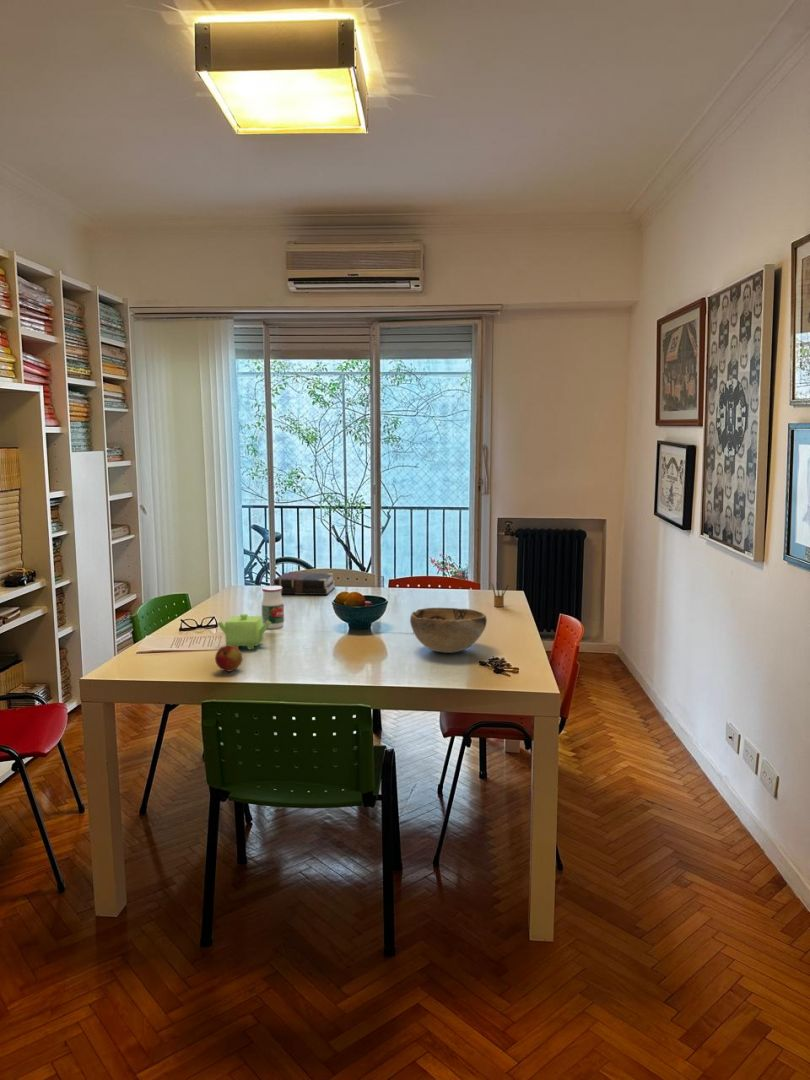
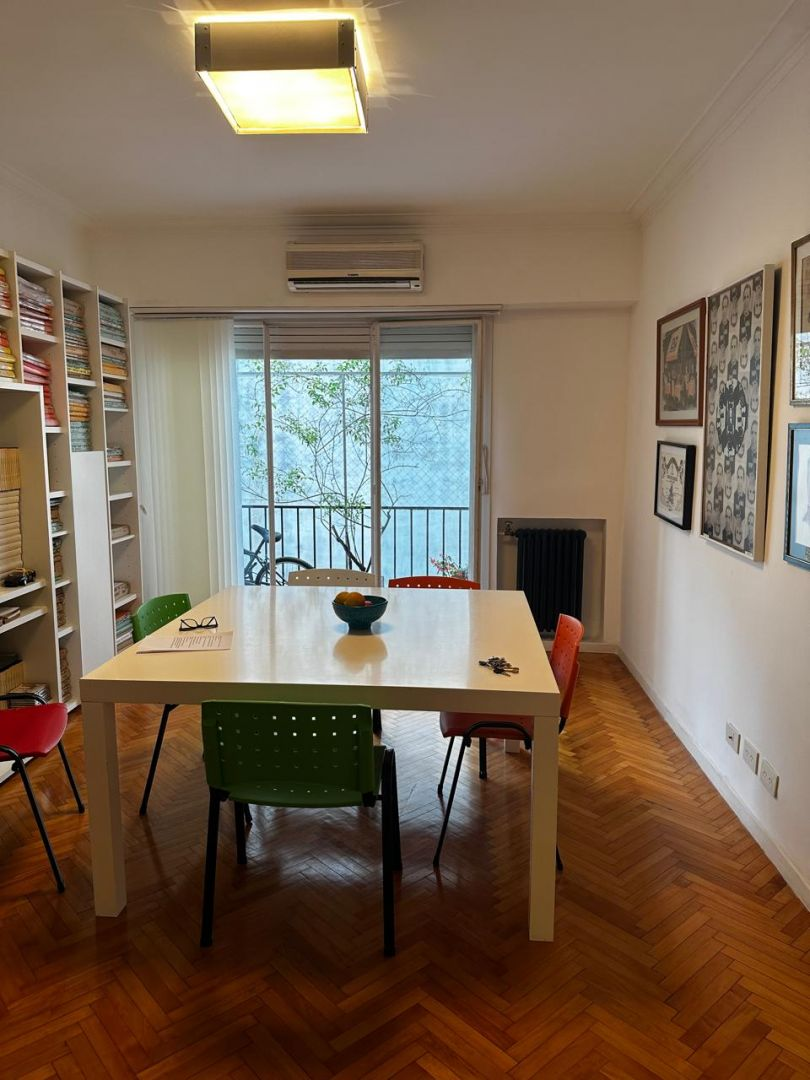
- jar [260,585,285,630]
- pencil box [490,581,510,608]
- decorative bowl [409,607,488,654]
- apple [214,645,244,672]
- teapot [216,613,271,650]
- book [273,572,336,596]
